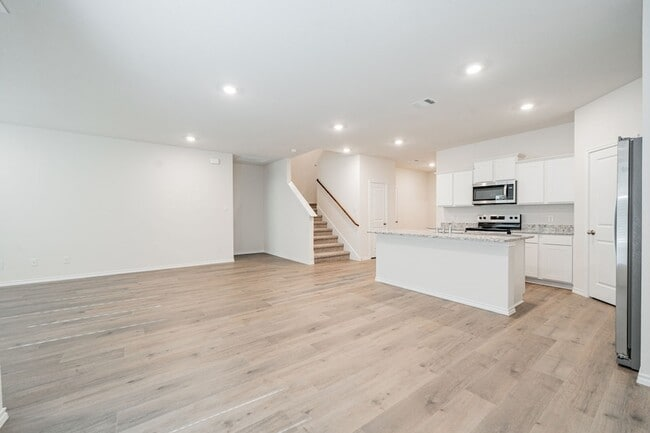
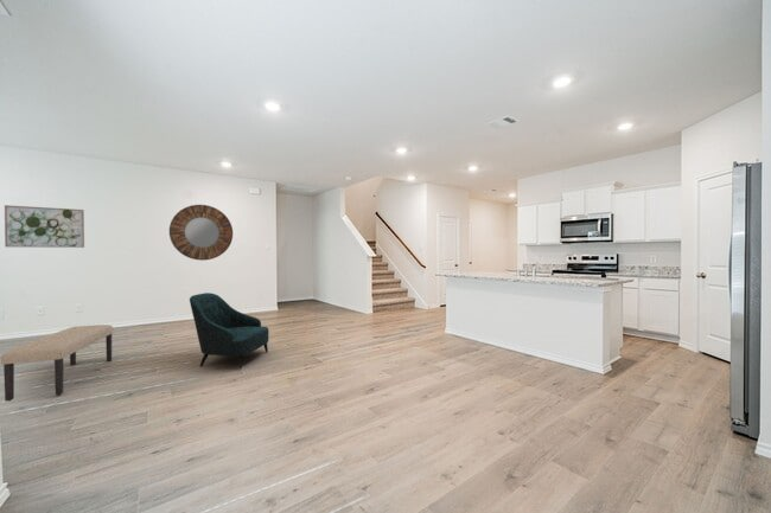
+ bench [0,323,115,403]
+ armchair [189,291,270,371]
+ home mirror [168,204,234,262]
+ wall art [4,204,85,249]
